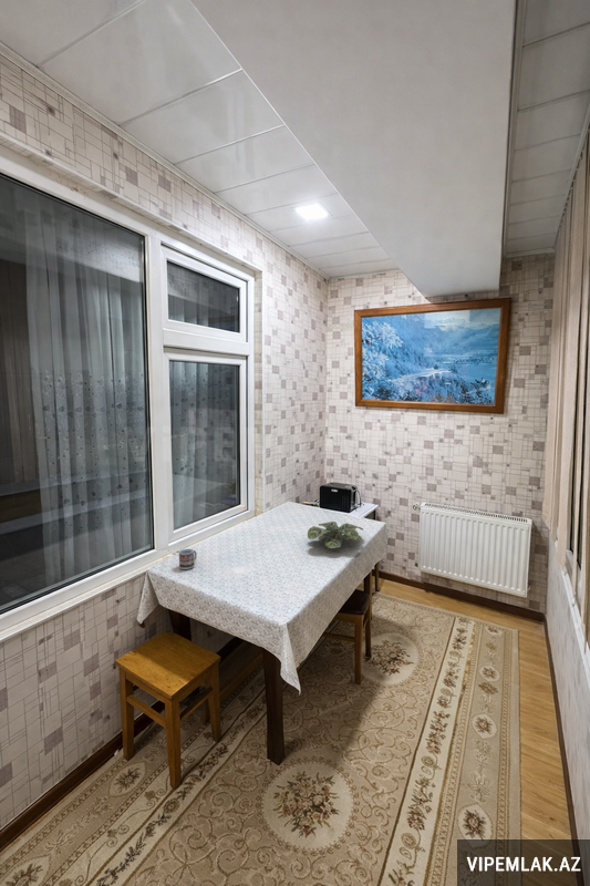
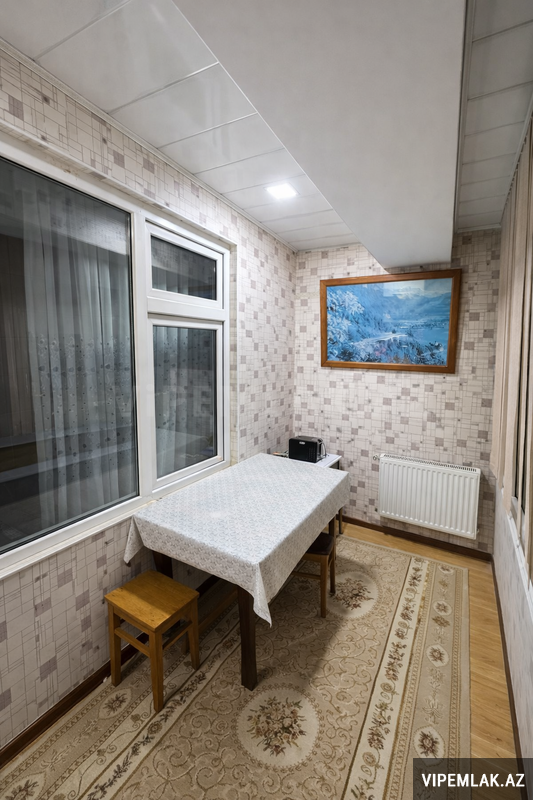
- plant [307,521,364,549]
- cup [178,548,198,570]
